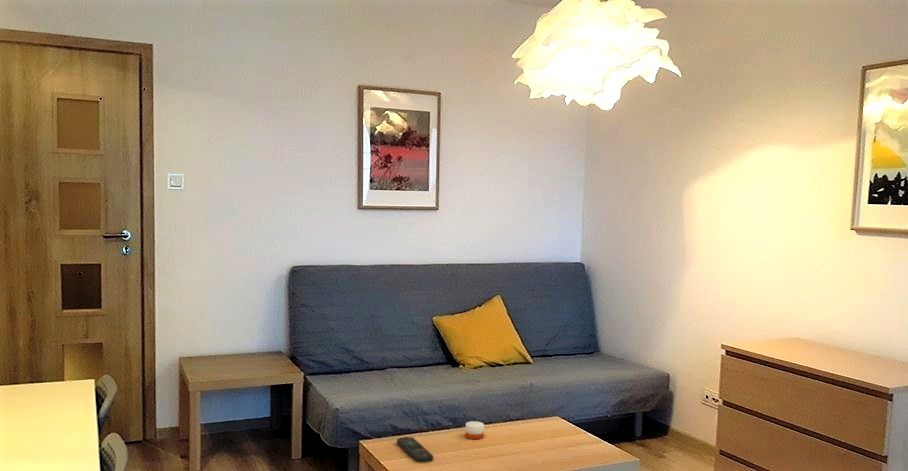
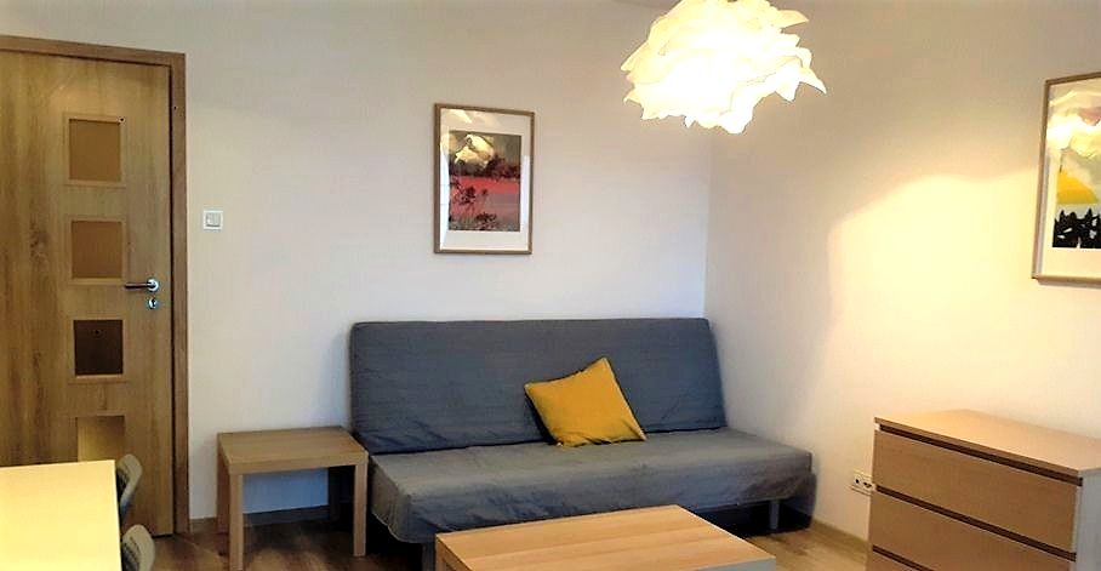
- candle [464,420,485,440]
- remote control [396,436,434,463]
